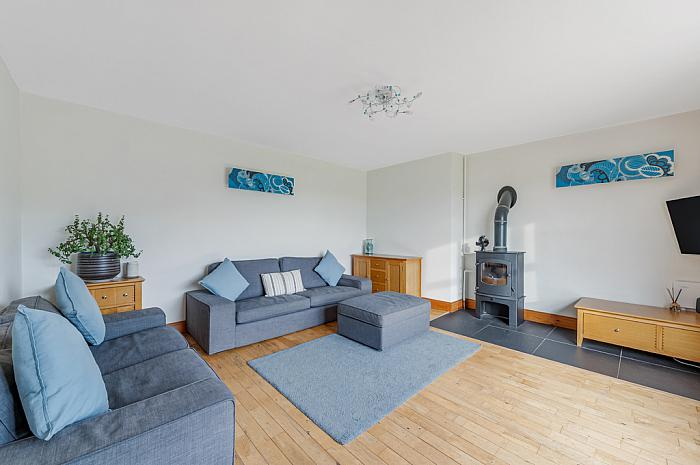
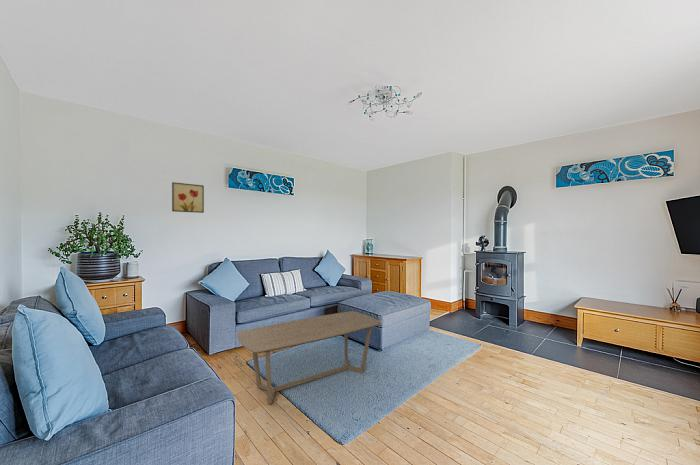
+ coffee table [236,310,382,405]
+ wall art [171,181,205,214]
